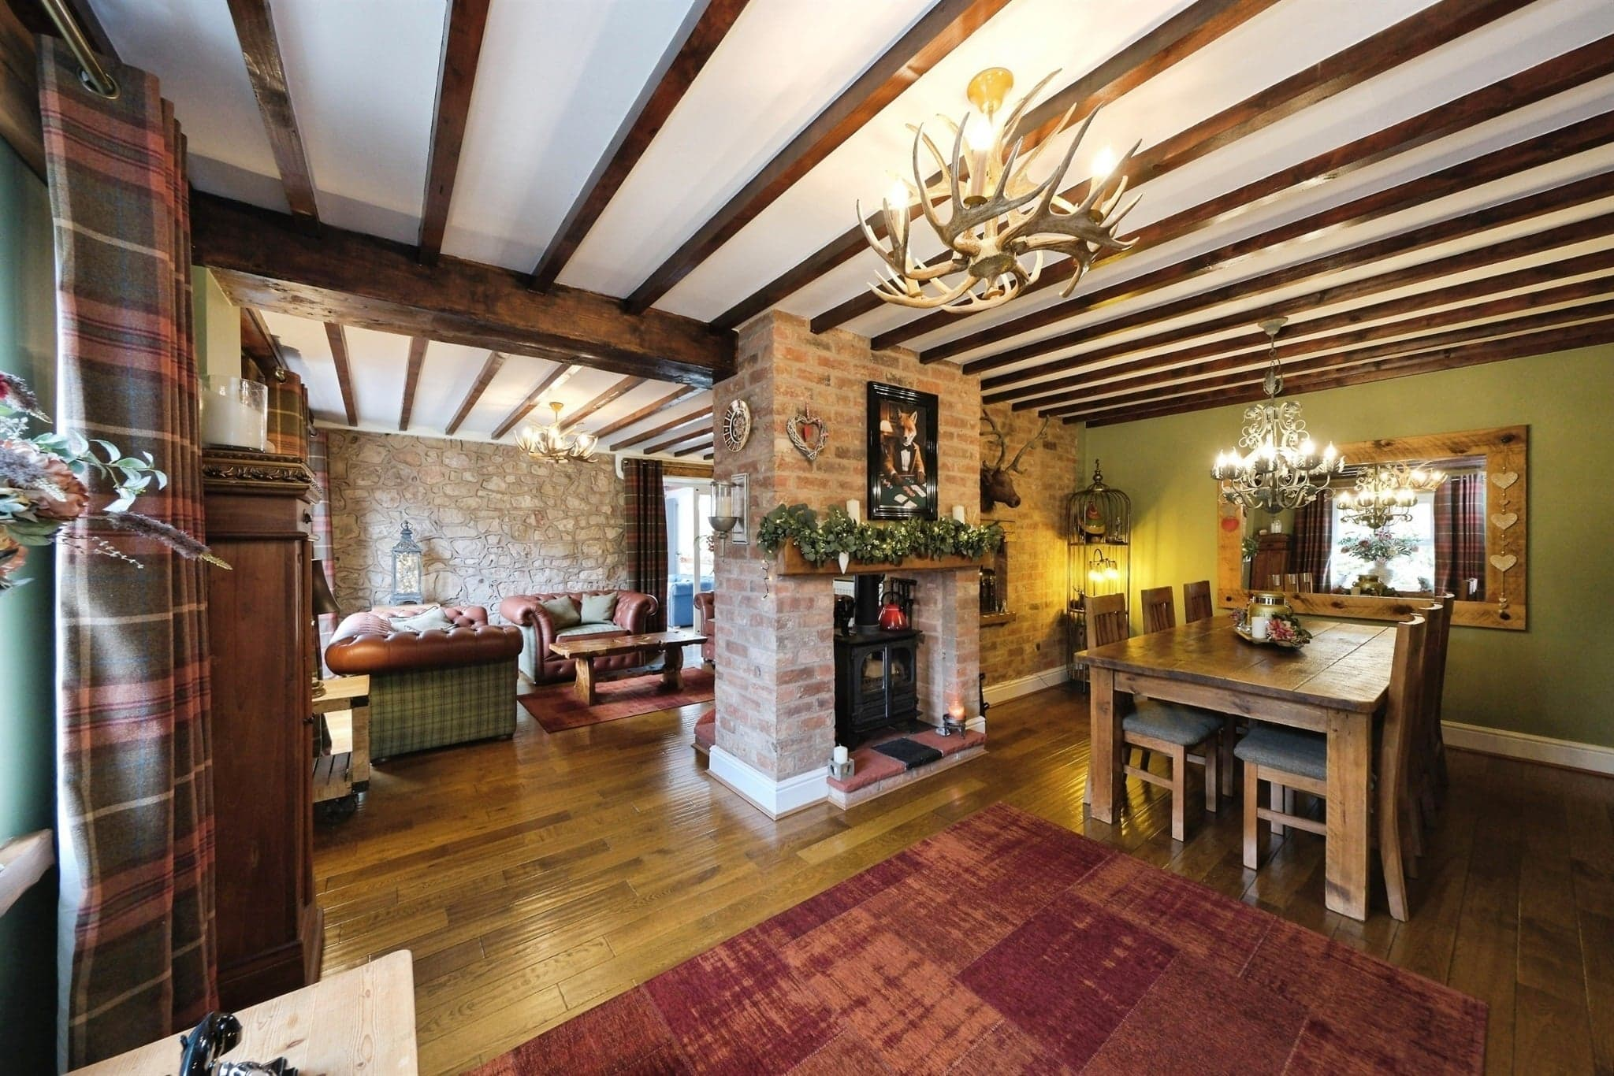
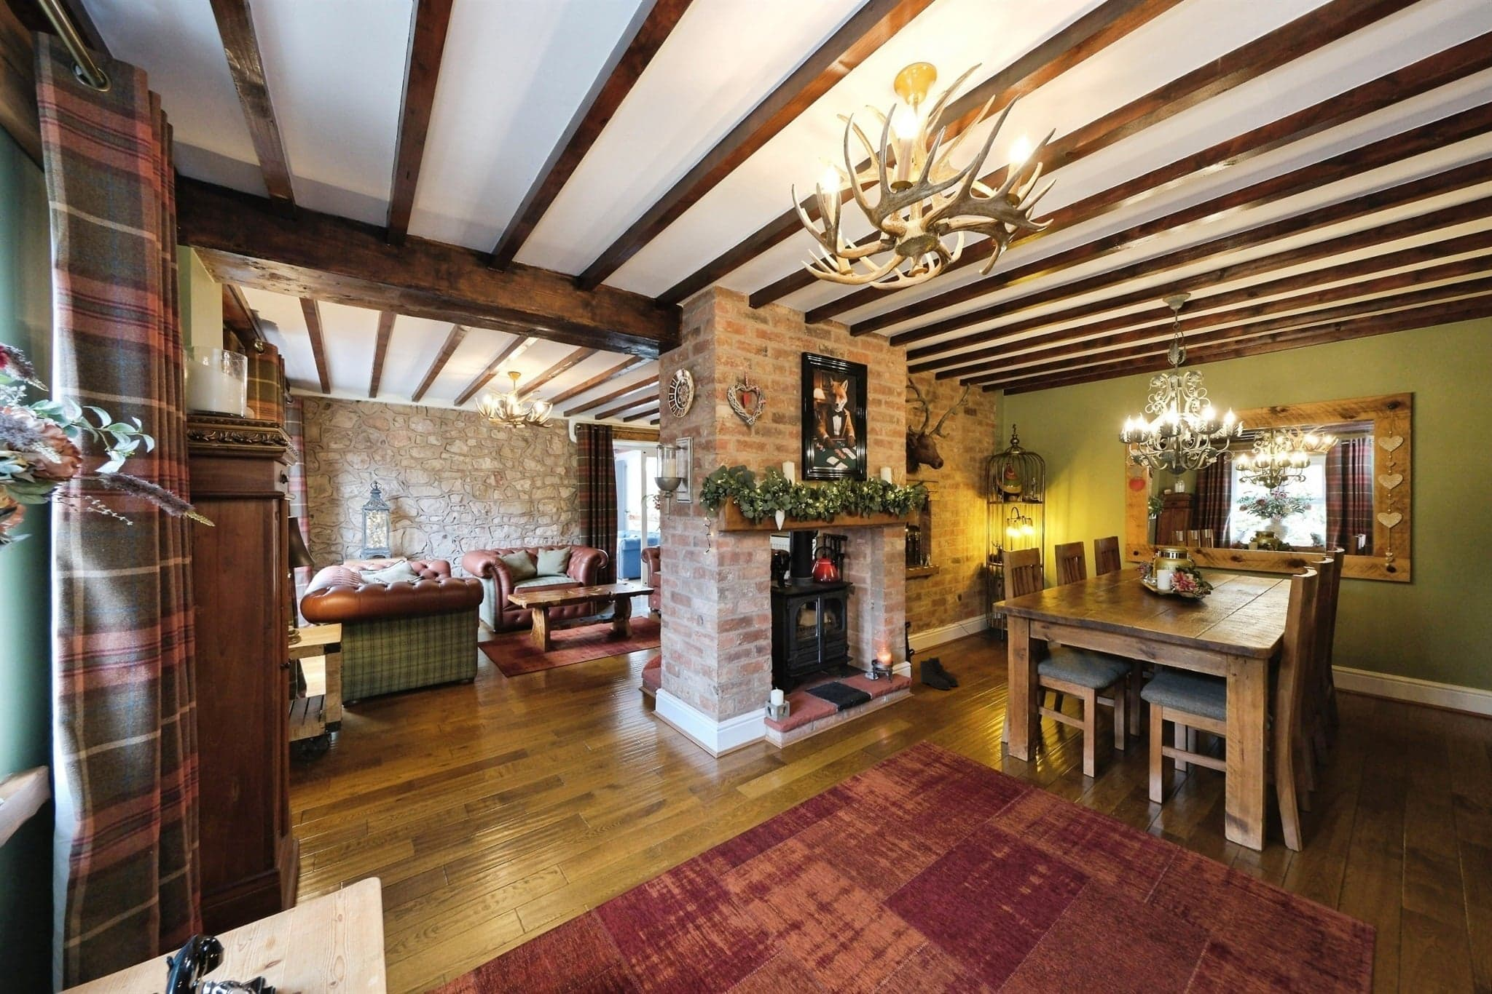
+ boots [918,656,959,690]
